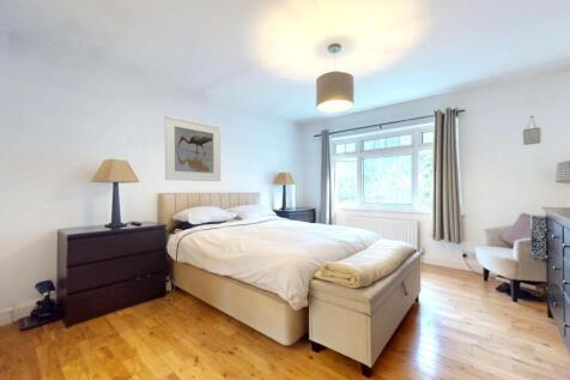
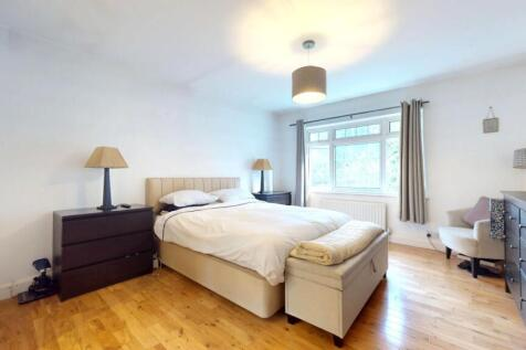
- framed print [164,114,222,182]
